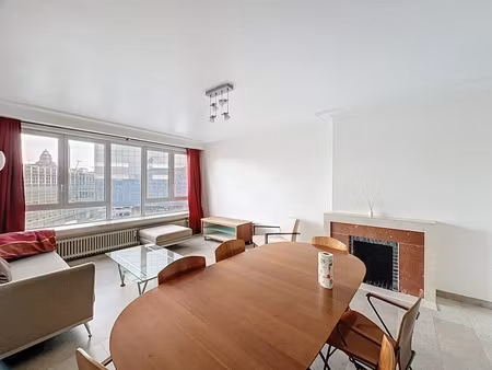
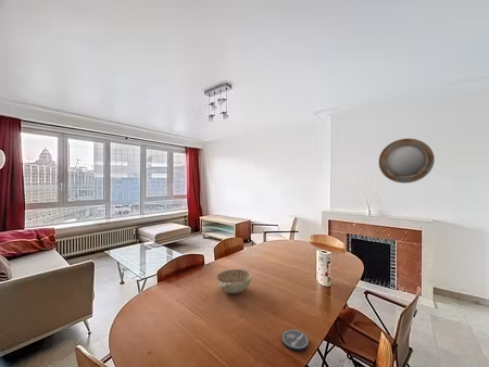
+ coaster [281,329,310,353]
+ decorative bowl [215,268,253,294]
+ home mirror [377,138,436,185]
